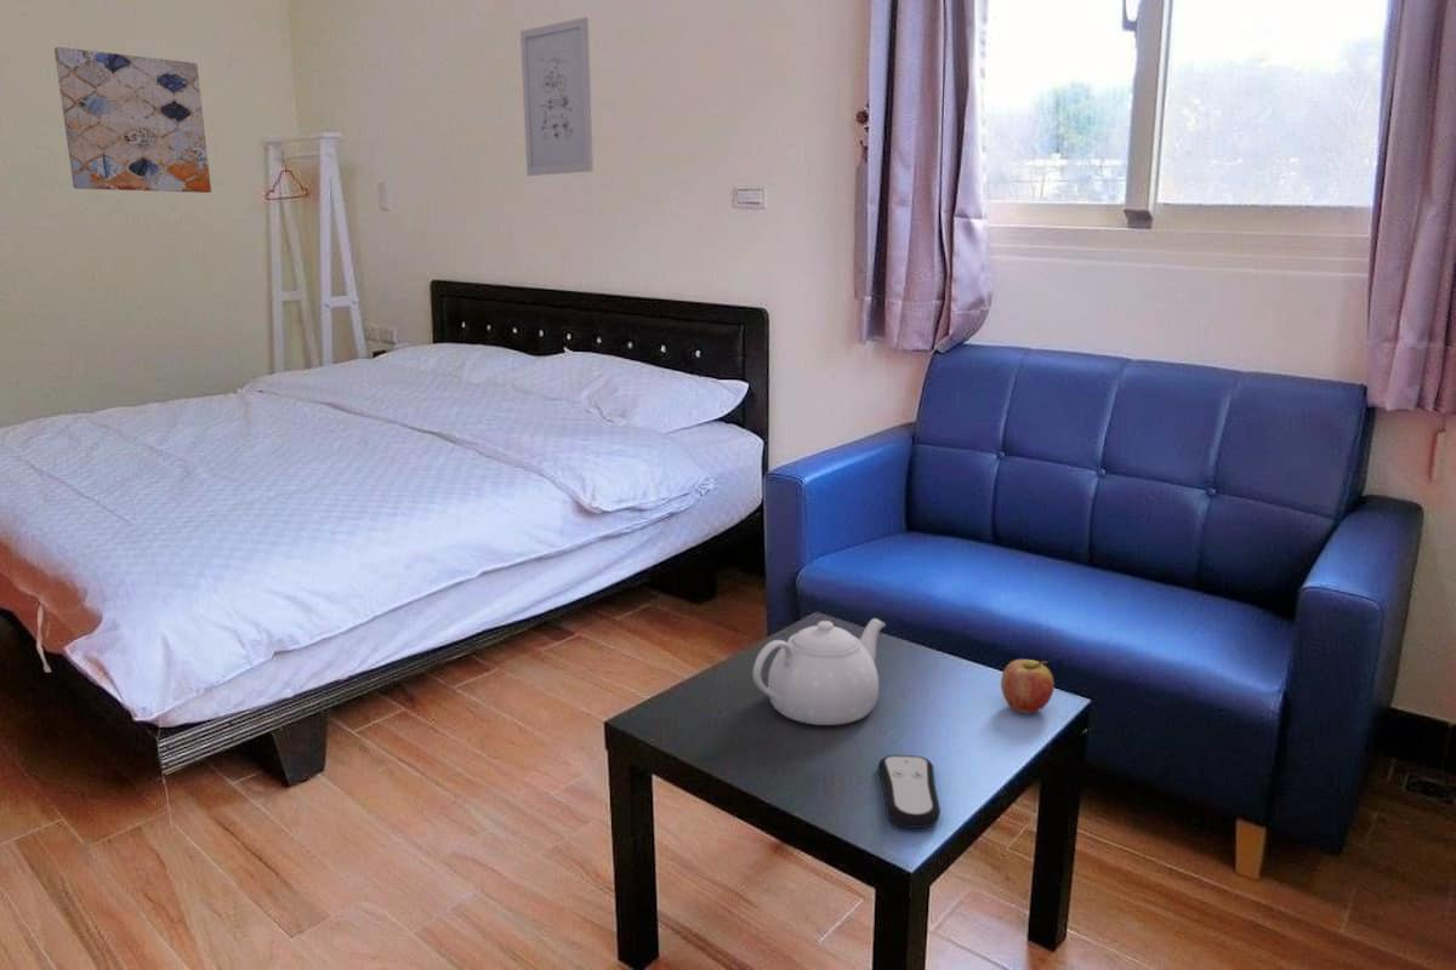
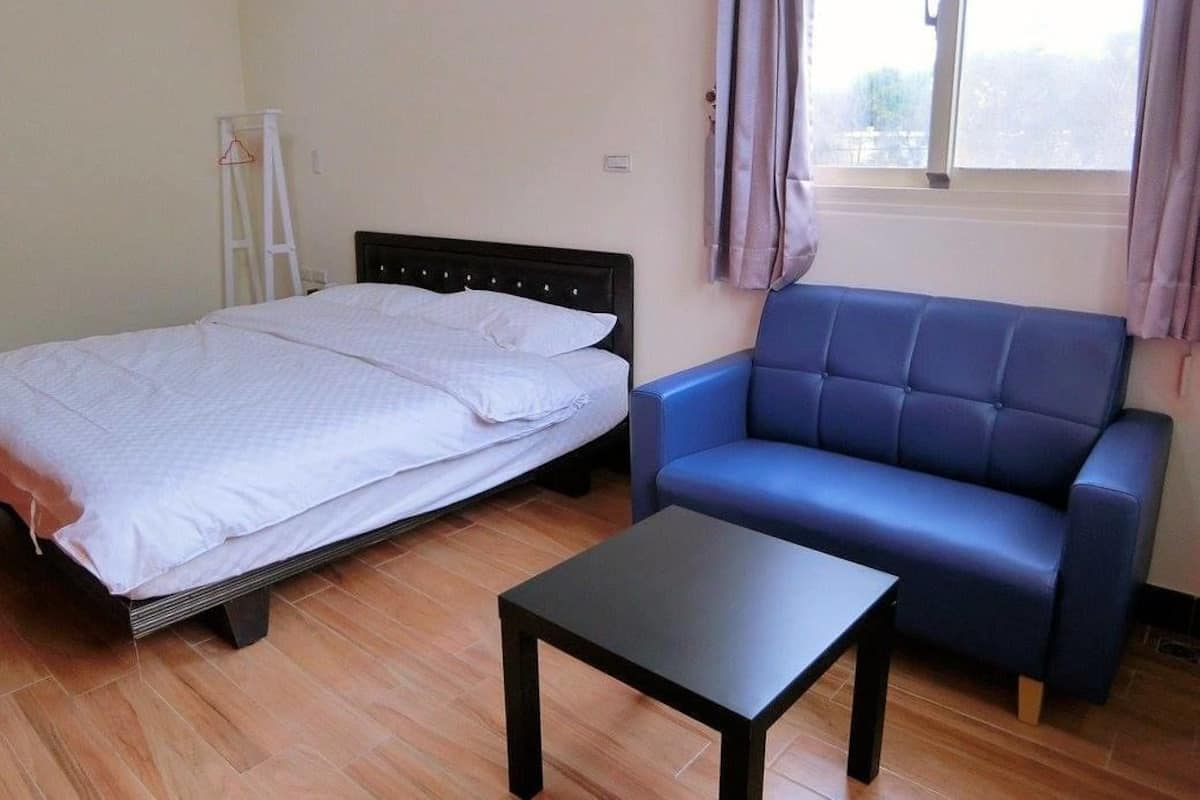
- wall art [53,46,212,194]
- remote control [877,754,942,829]
- teapot [751,617,887,726]
- fruit [1000,658,1056,714]
- wall art [519,16,595,177]
